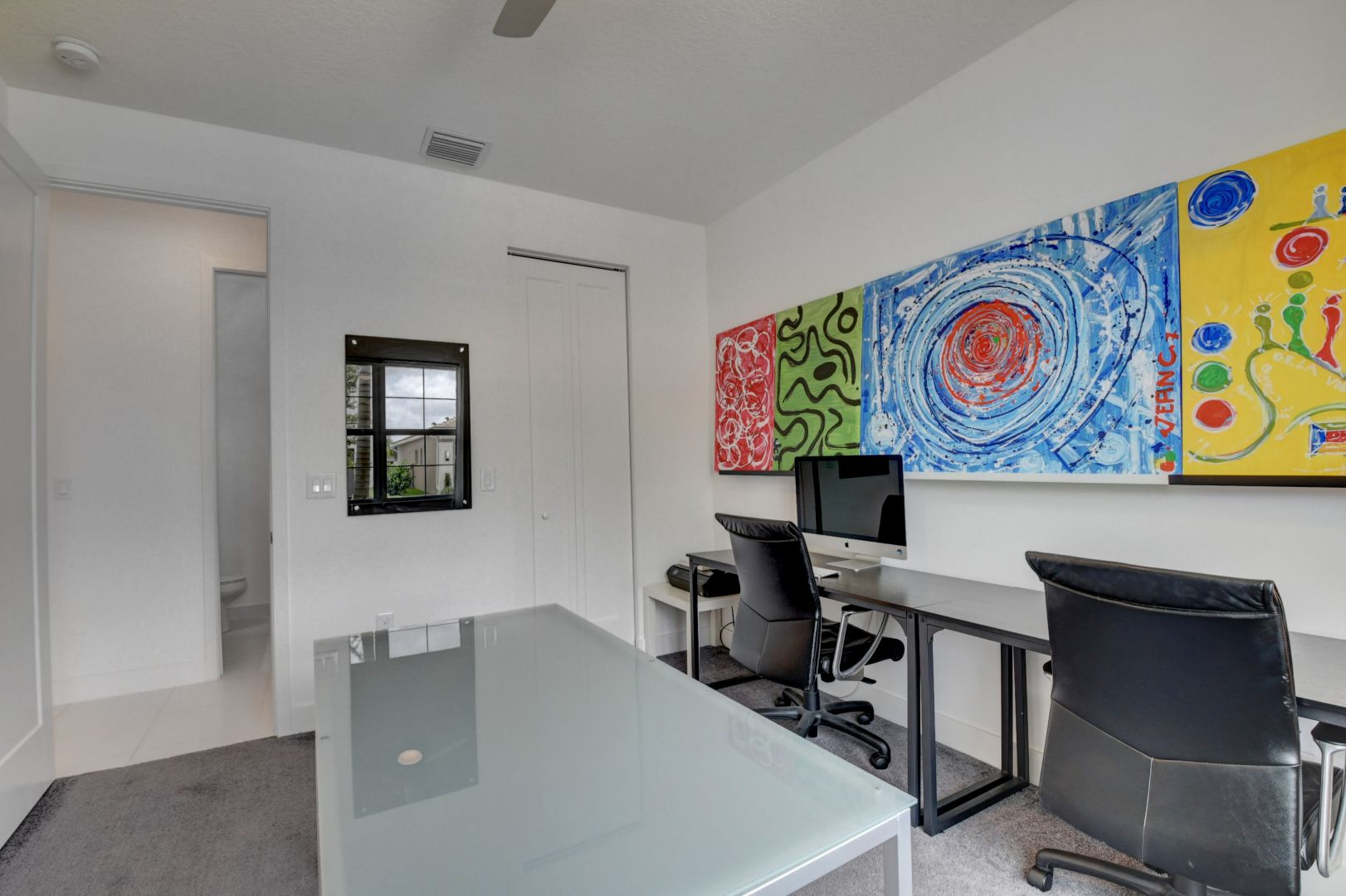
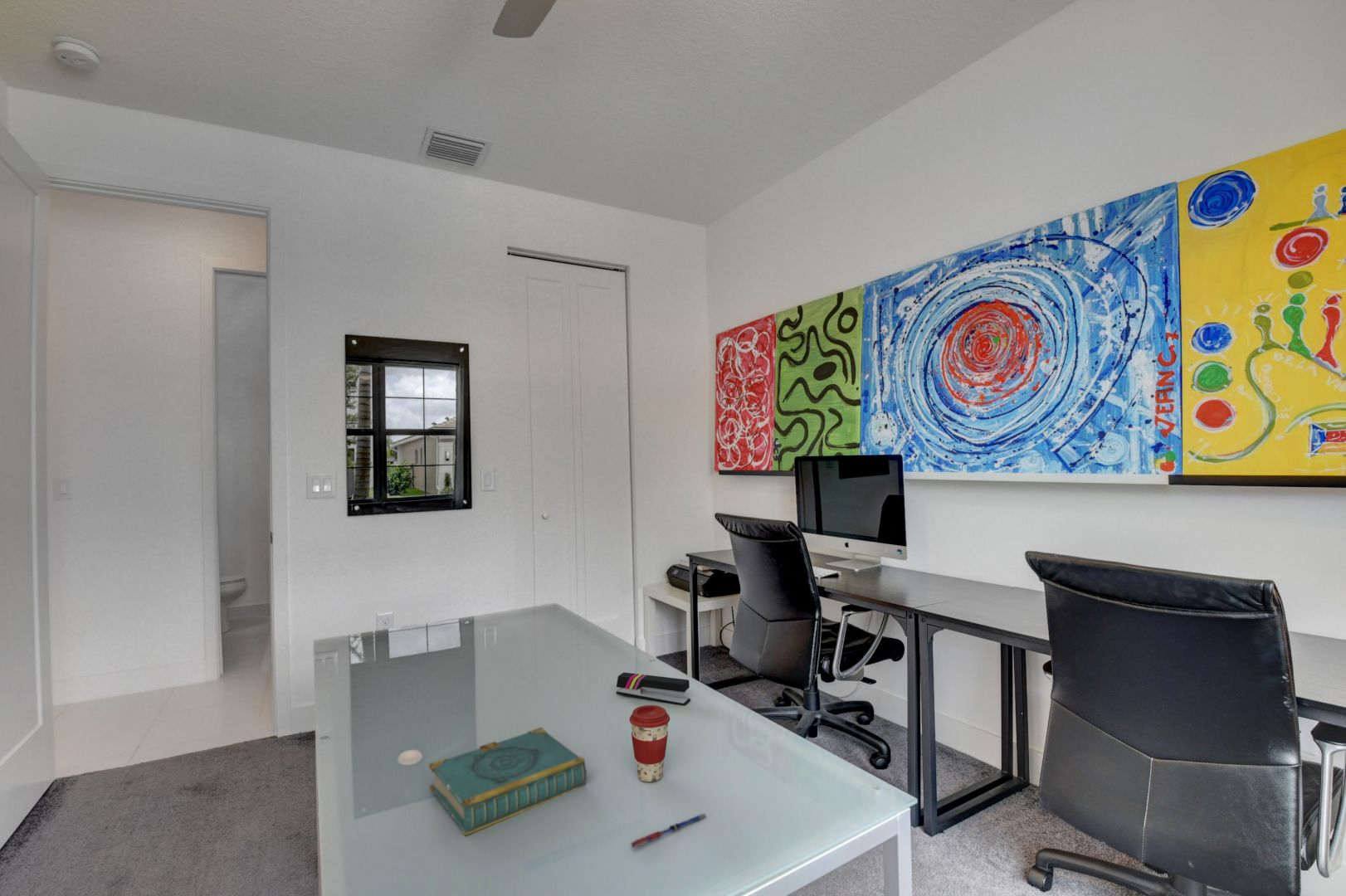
+ coffee cup [628,704,671,783]
+ pen [629,813,708,849]
+ stapler [616,672,691,707]
+ book [428,726,588,837]
